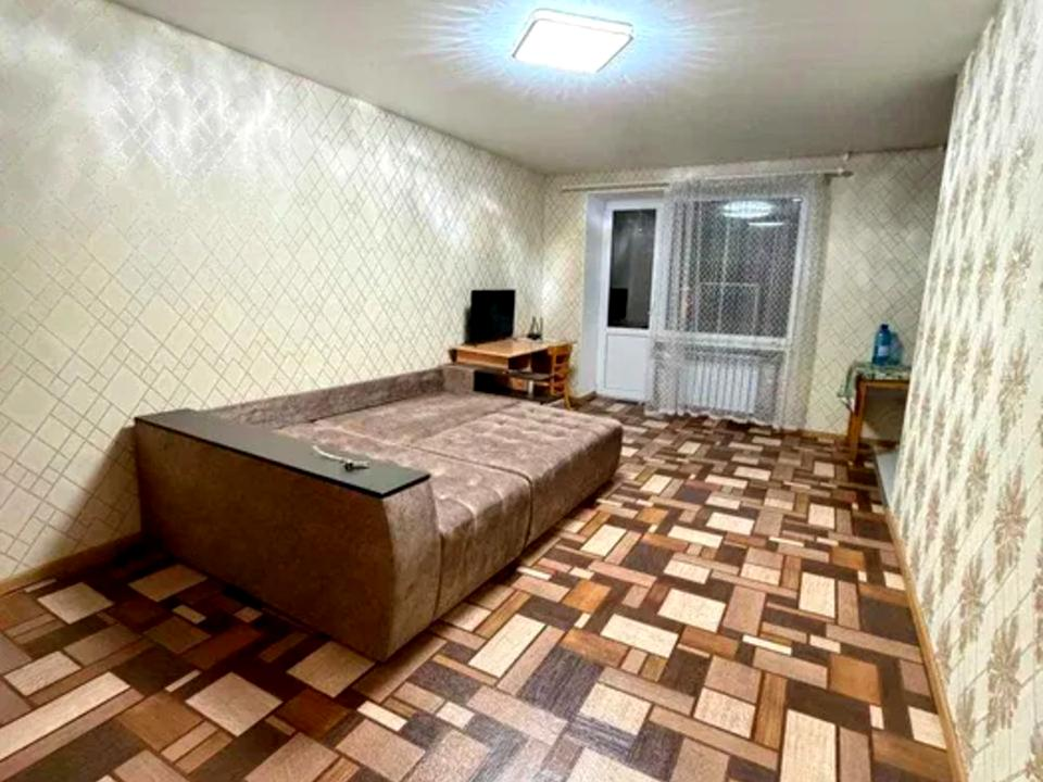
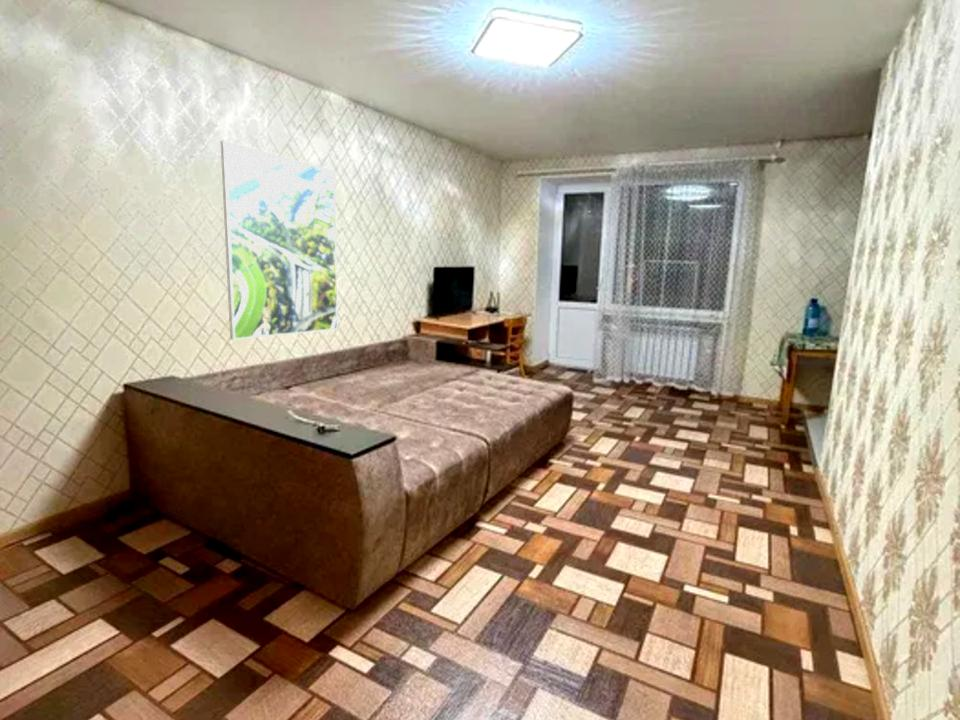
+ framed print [220,140,339,341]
